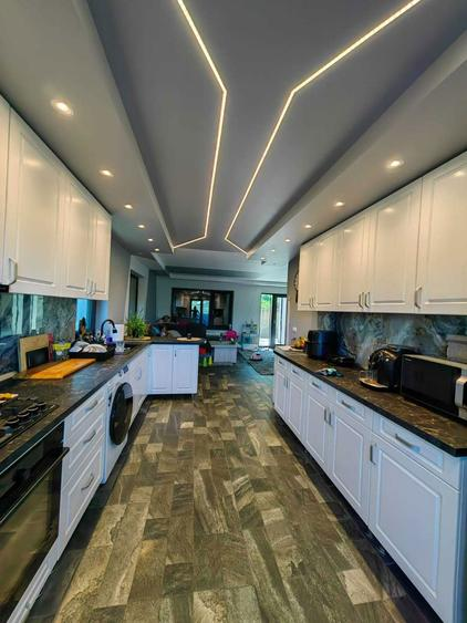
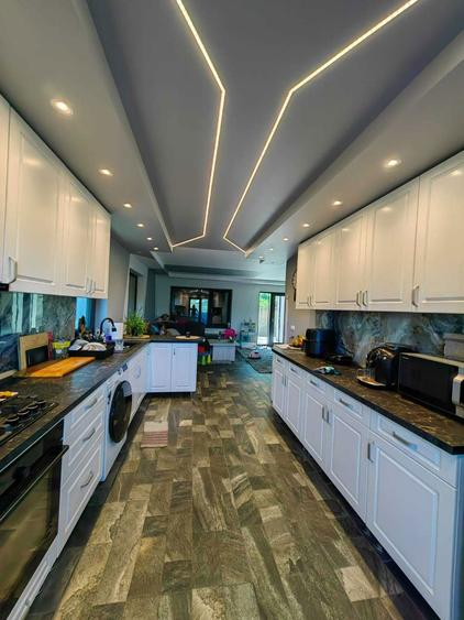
+ rug [140,420,169,448]
